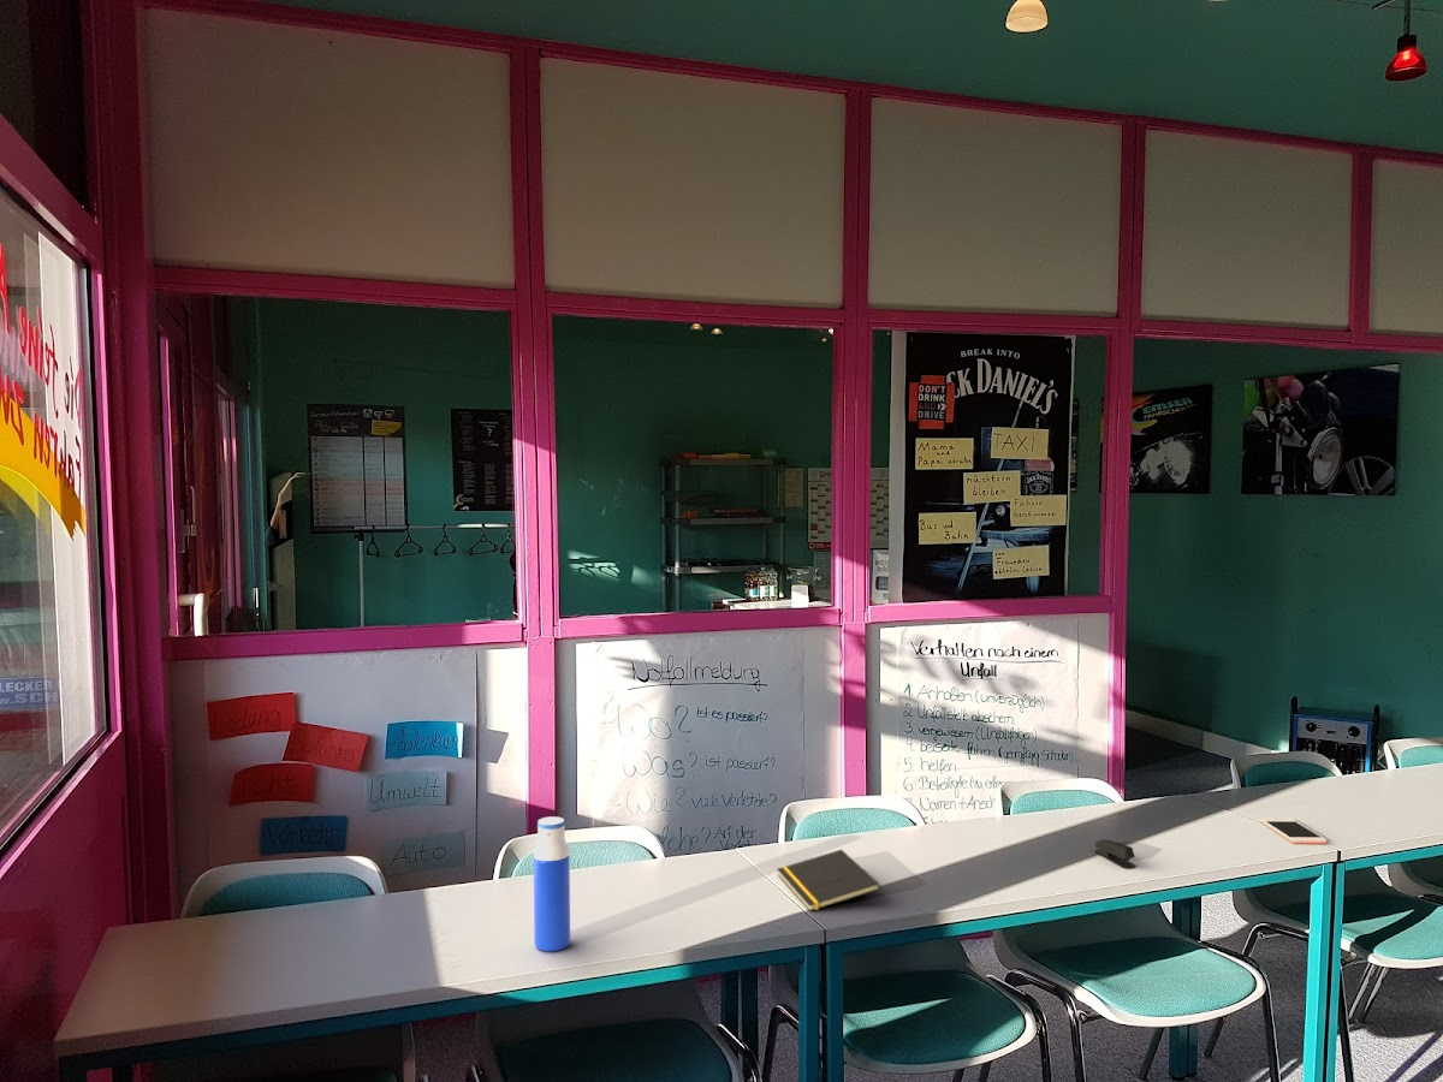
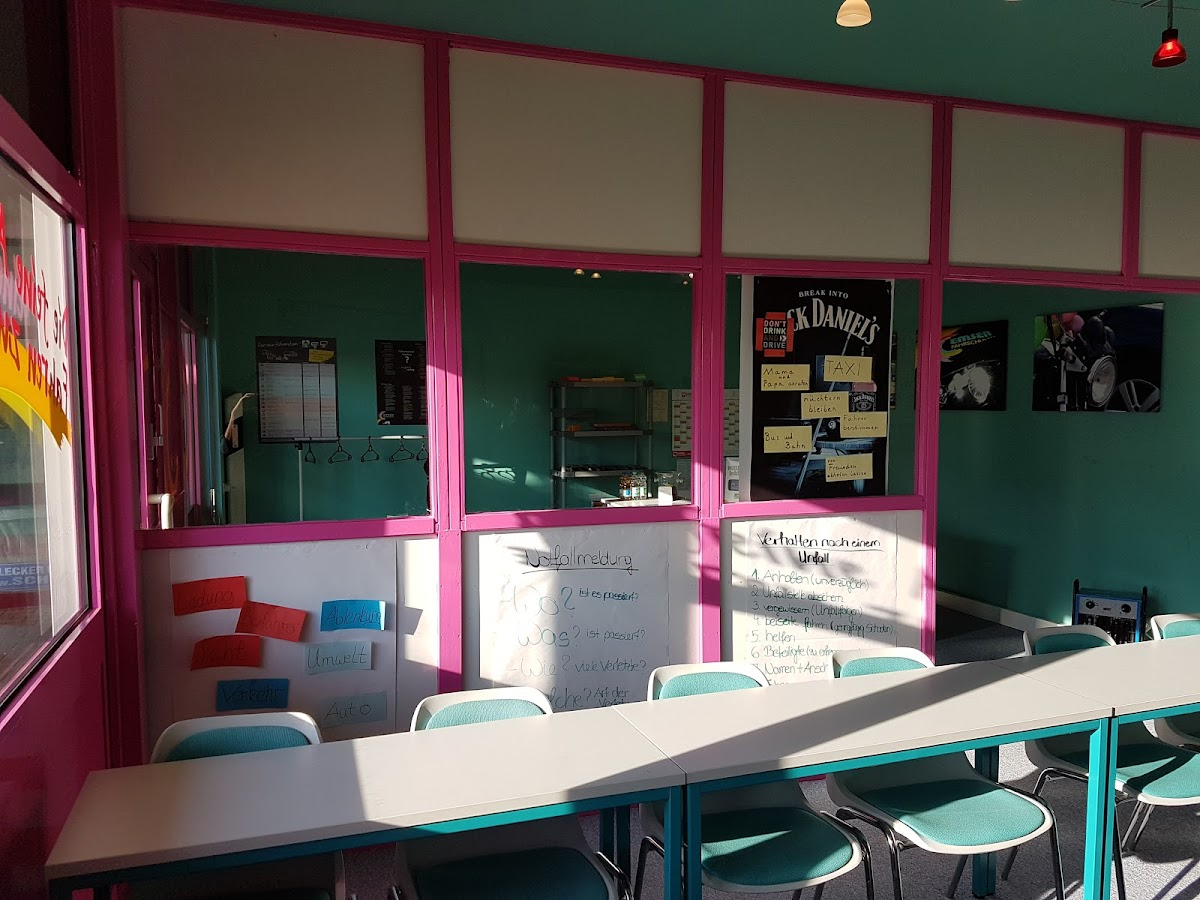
- notepad [776,849,881,912]
- cell phone [1259,818,1328,844]
- water bottle [533,815,571,952]
- stapler [1093,839,1136,869]
